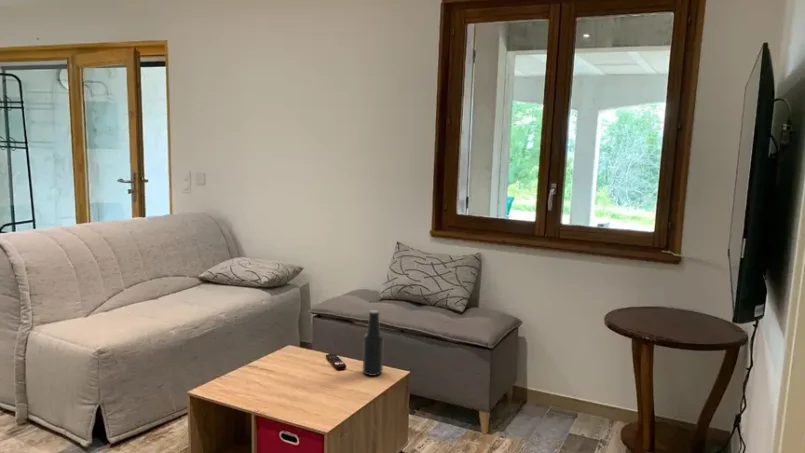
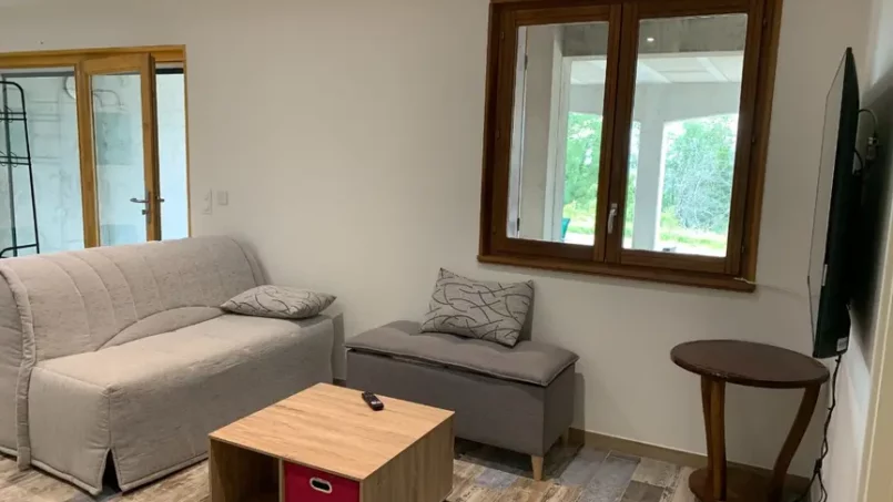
- beer bottle [362,309,384,377]
